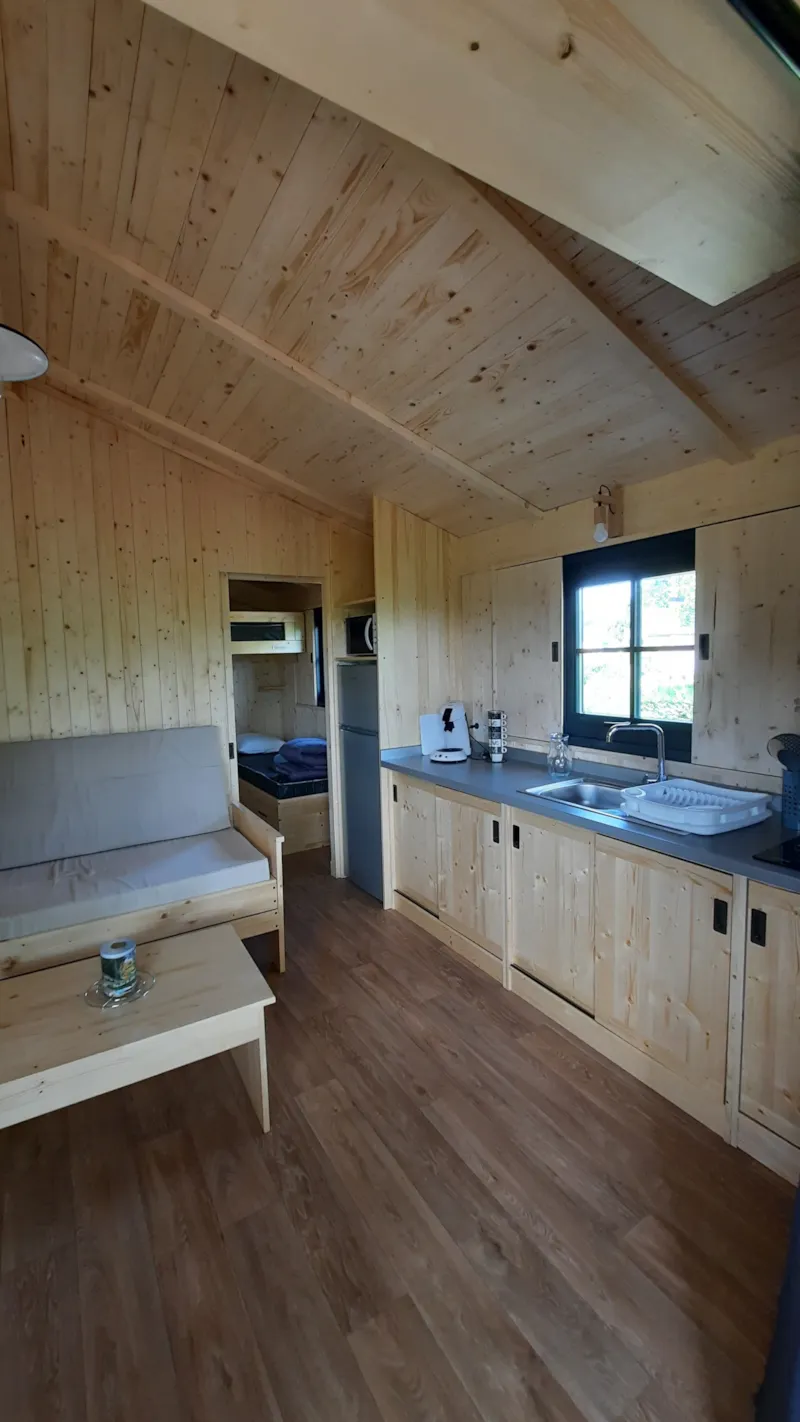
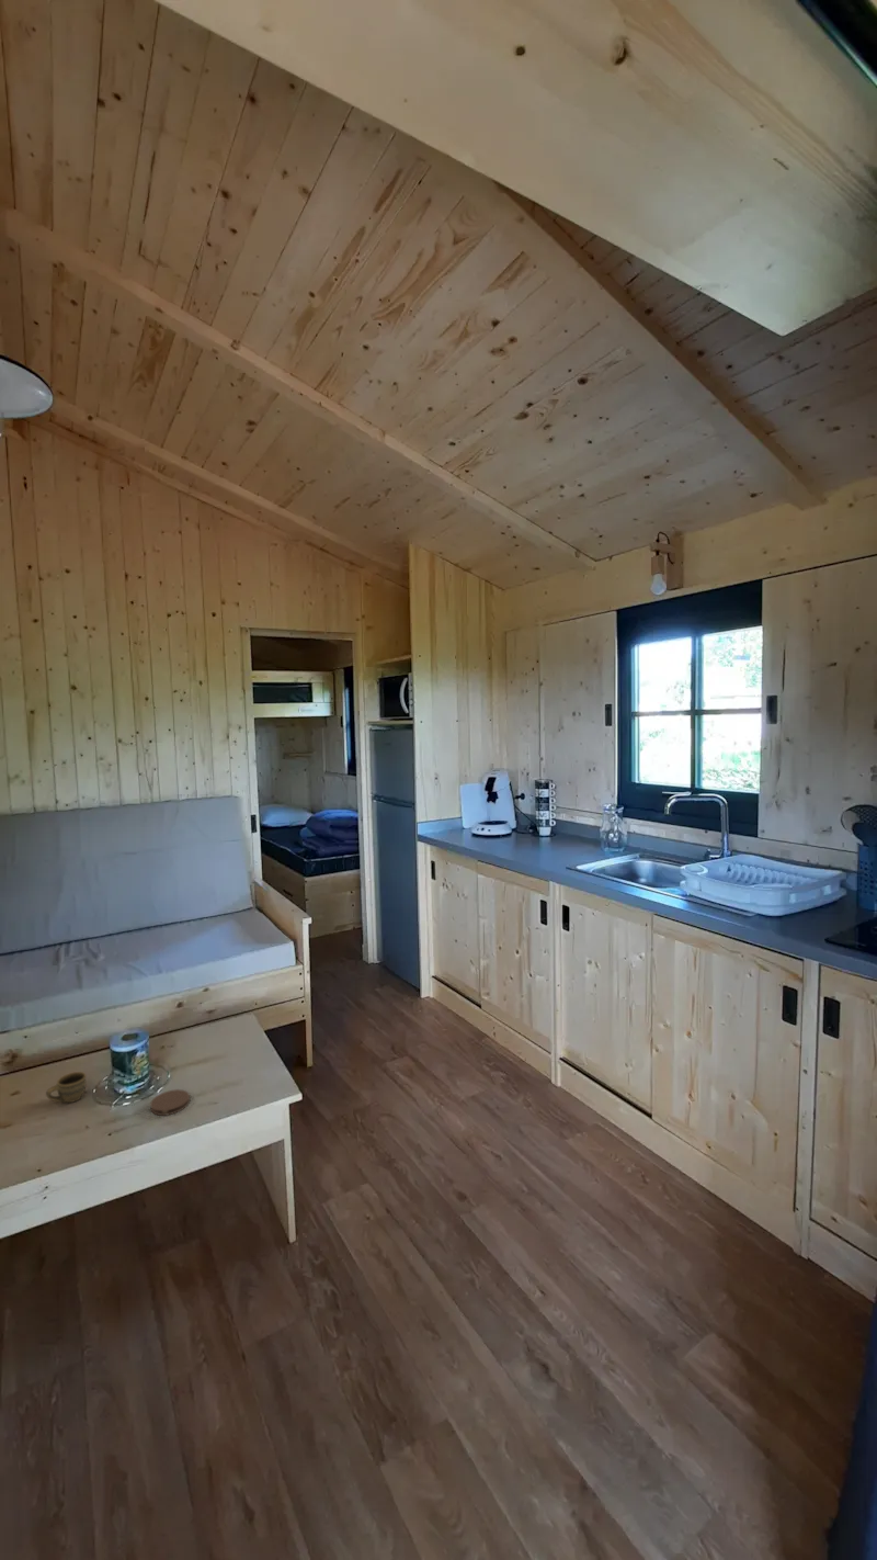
+ cup [45,1071,88,1104]
+ coaster [149,1088,191,1117]
